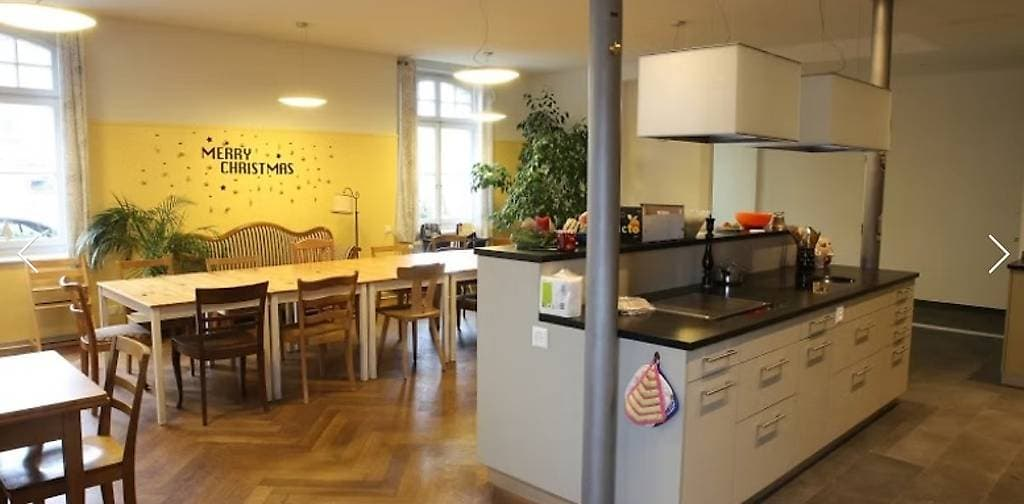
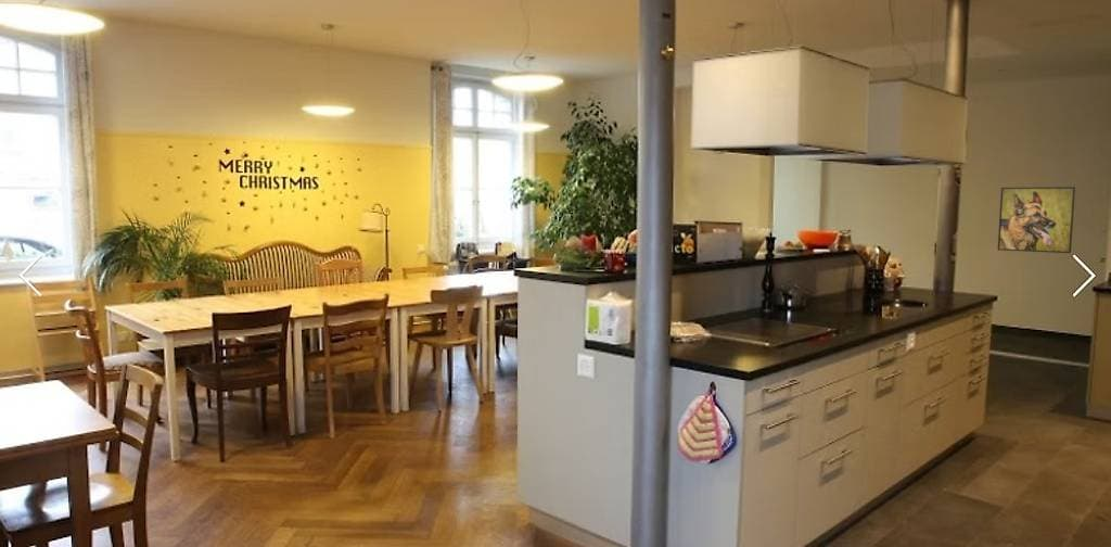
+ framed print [997,186,1076,254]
